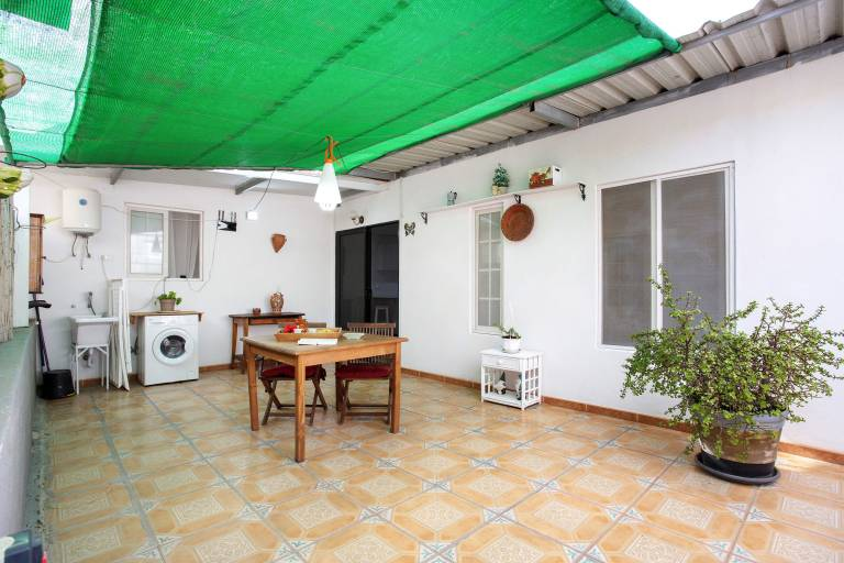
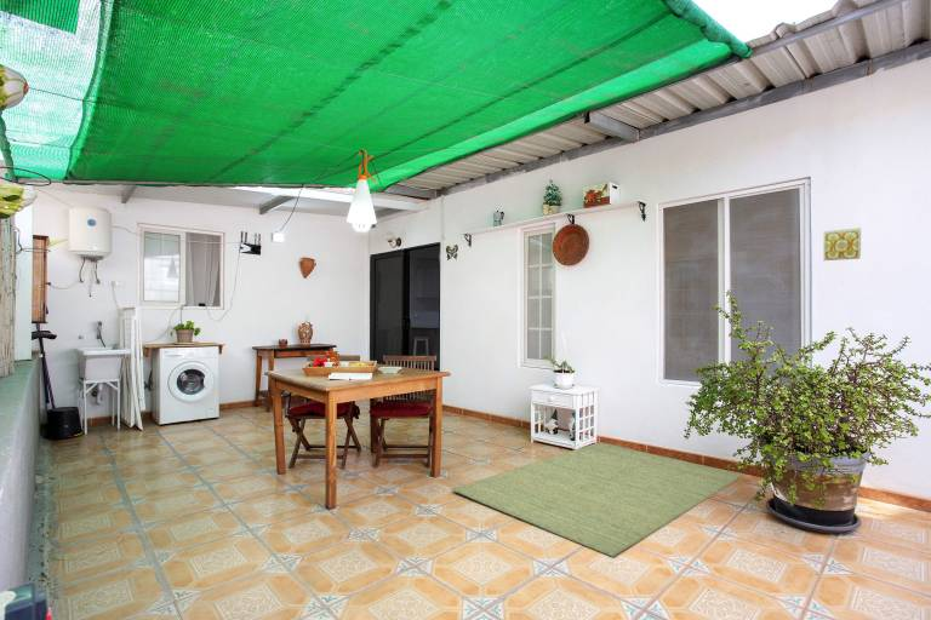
+ rug [450,441,744,558]
+ ceramic tile [822,226,862,262]
